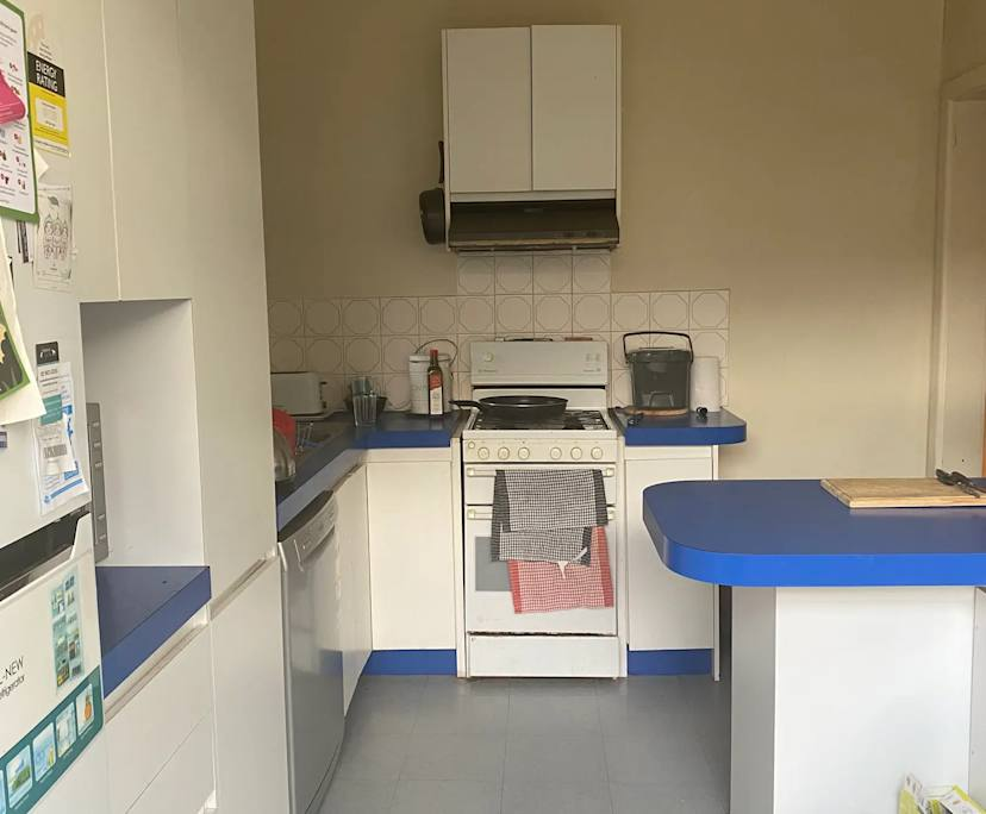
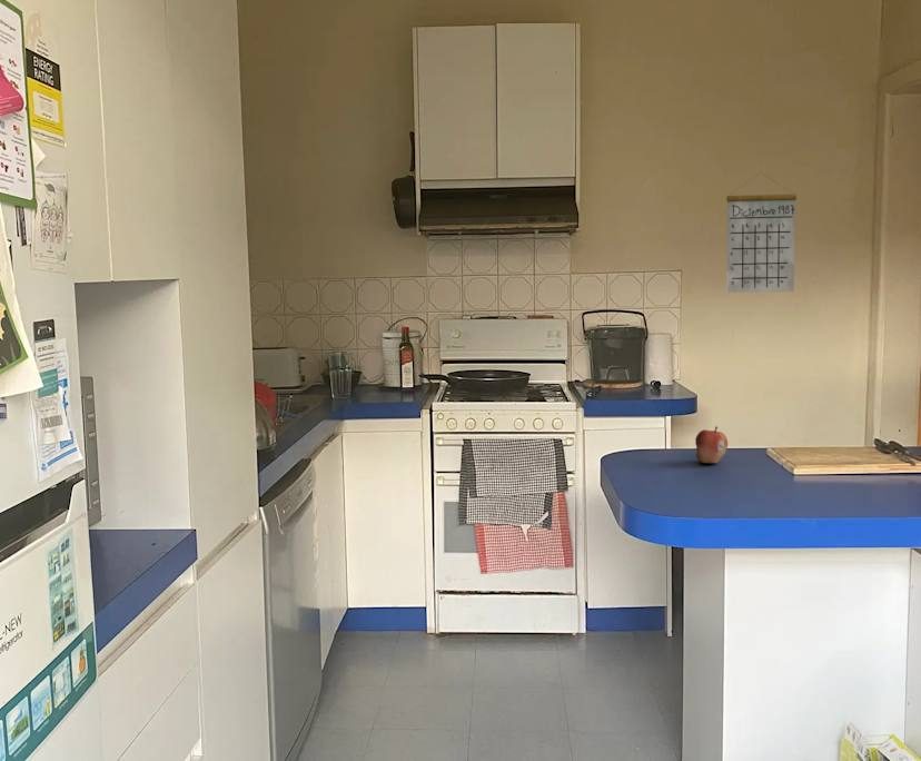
+ fruit [694,425,729,464]
+ calendar [725,172,798,294]
